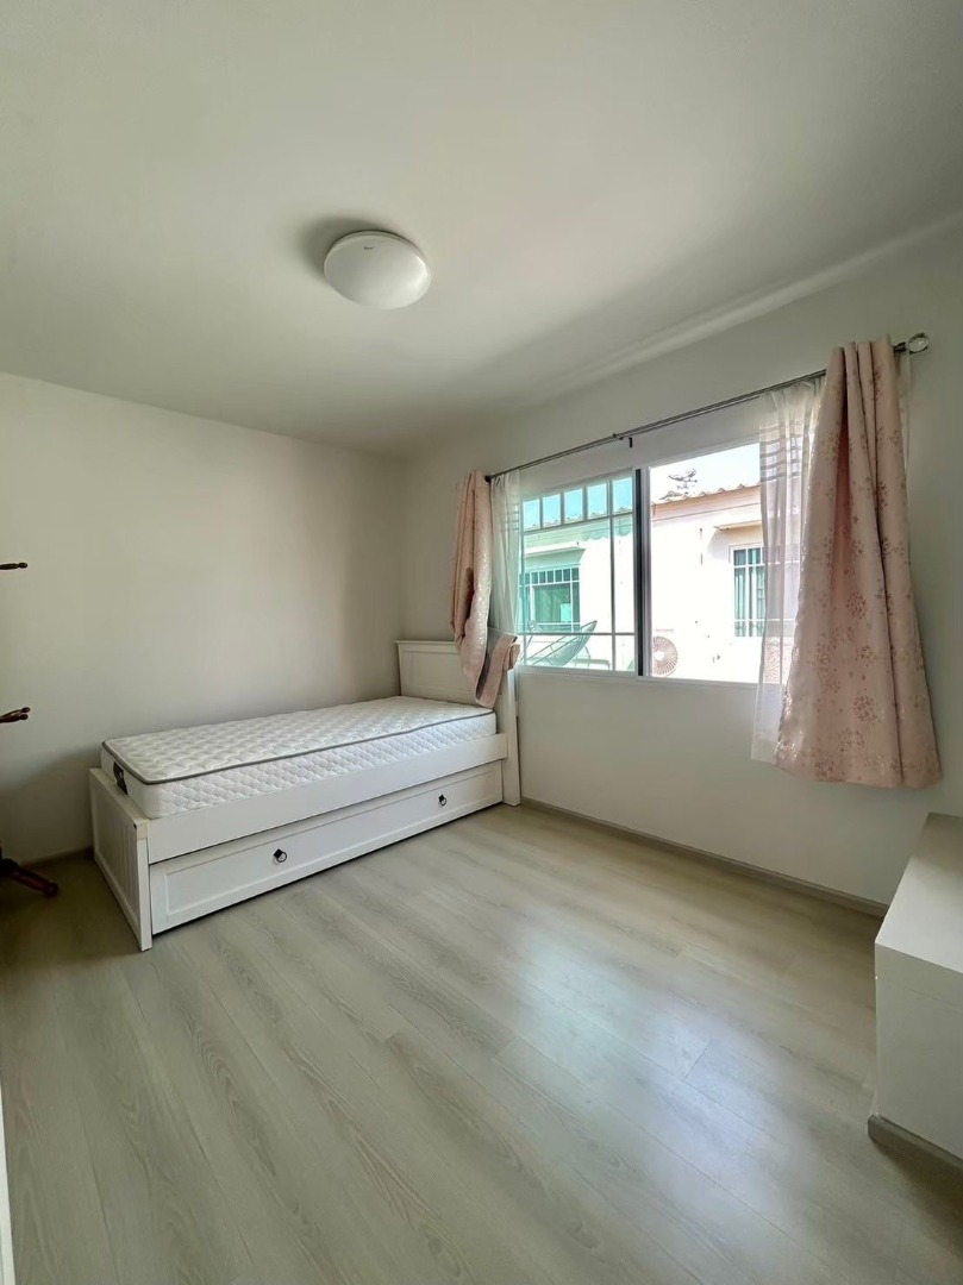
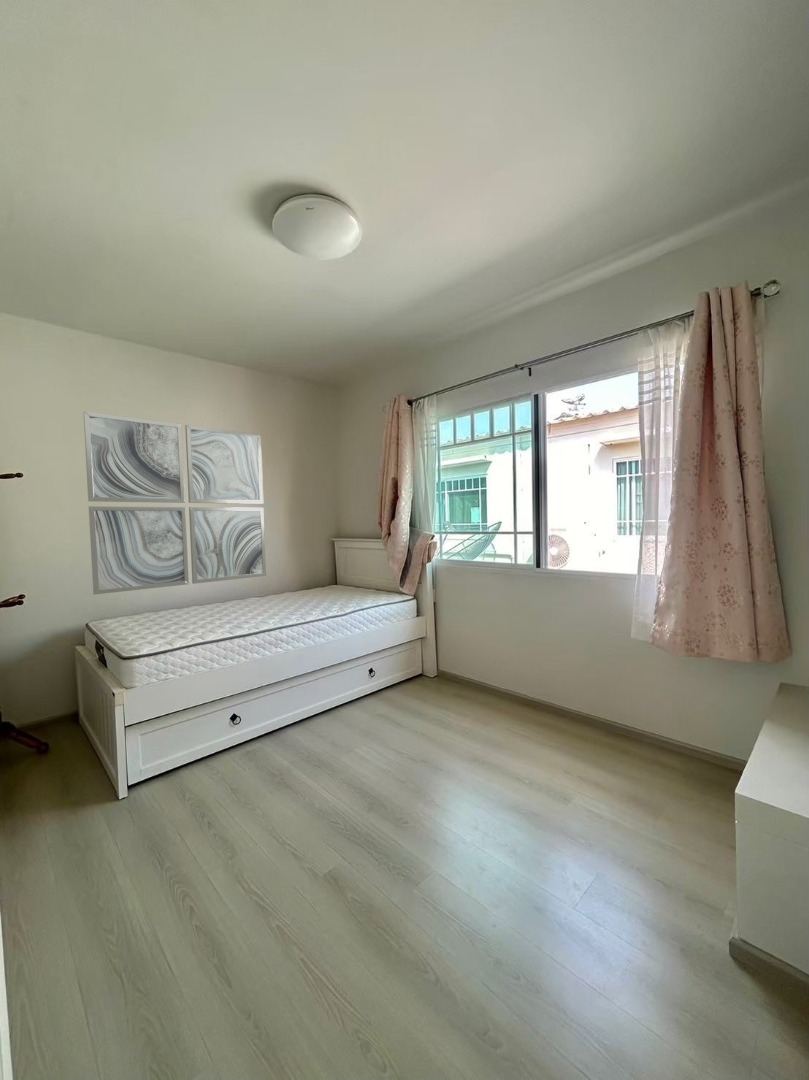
+ wall art [82,410,267,596]
